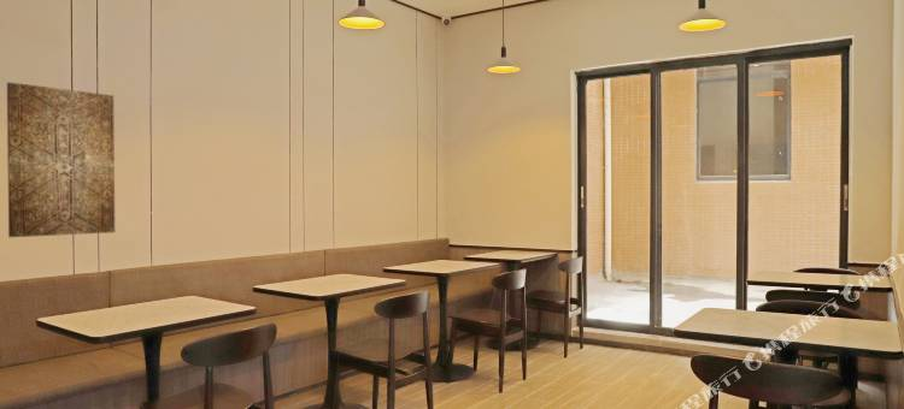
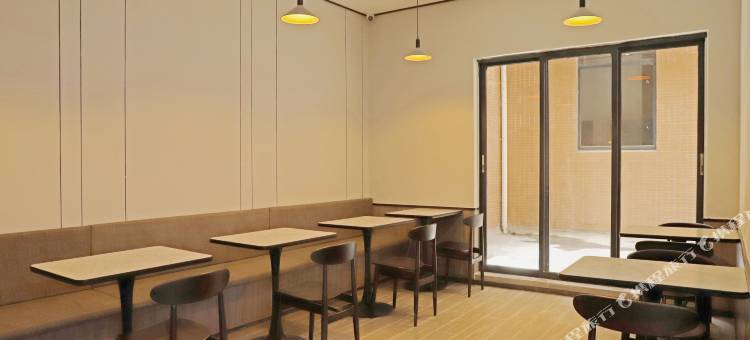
- wall art [6,81,116,238]
